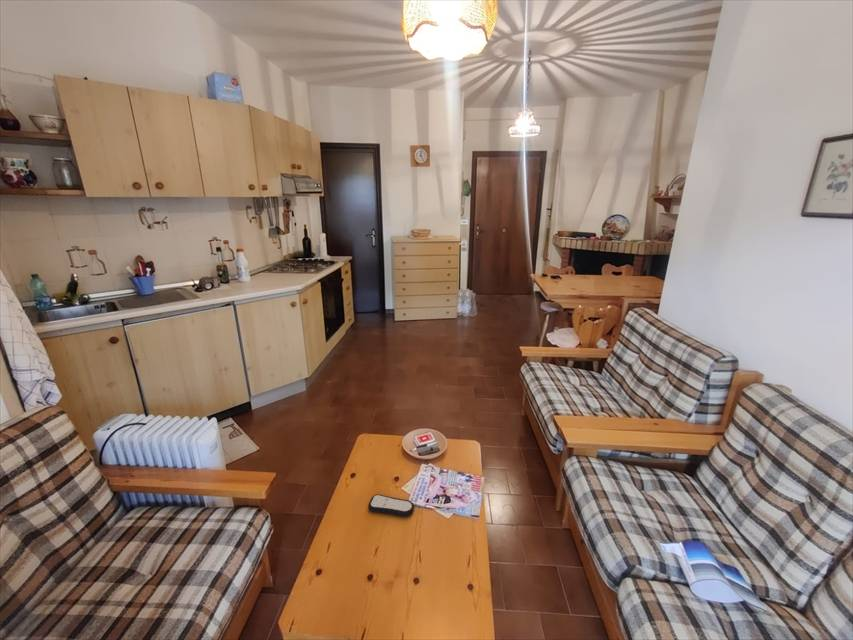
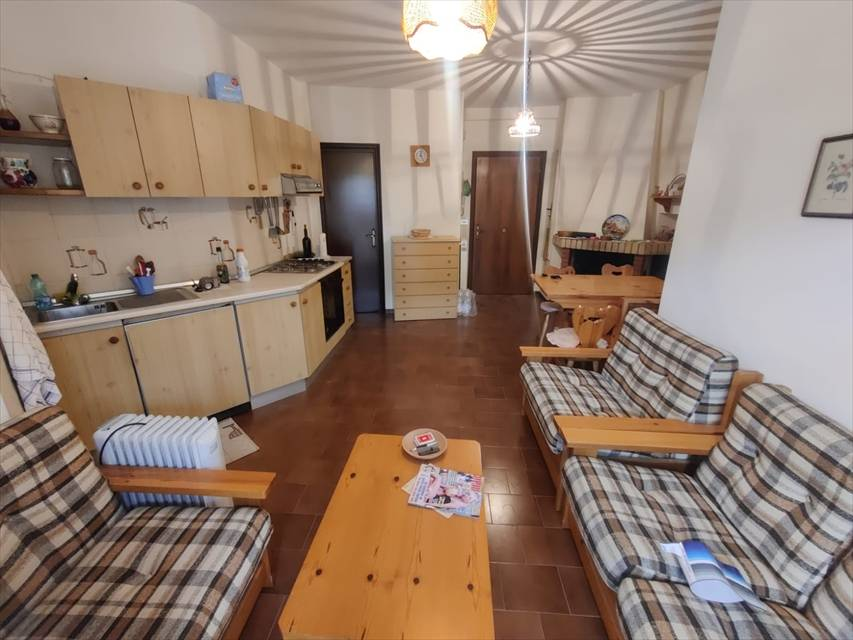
- remote control [367,493,415,517]
